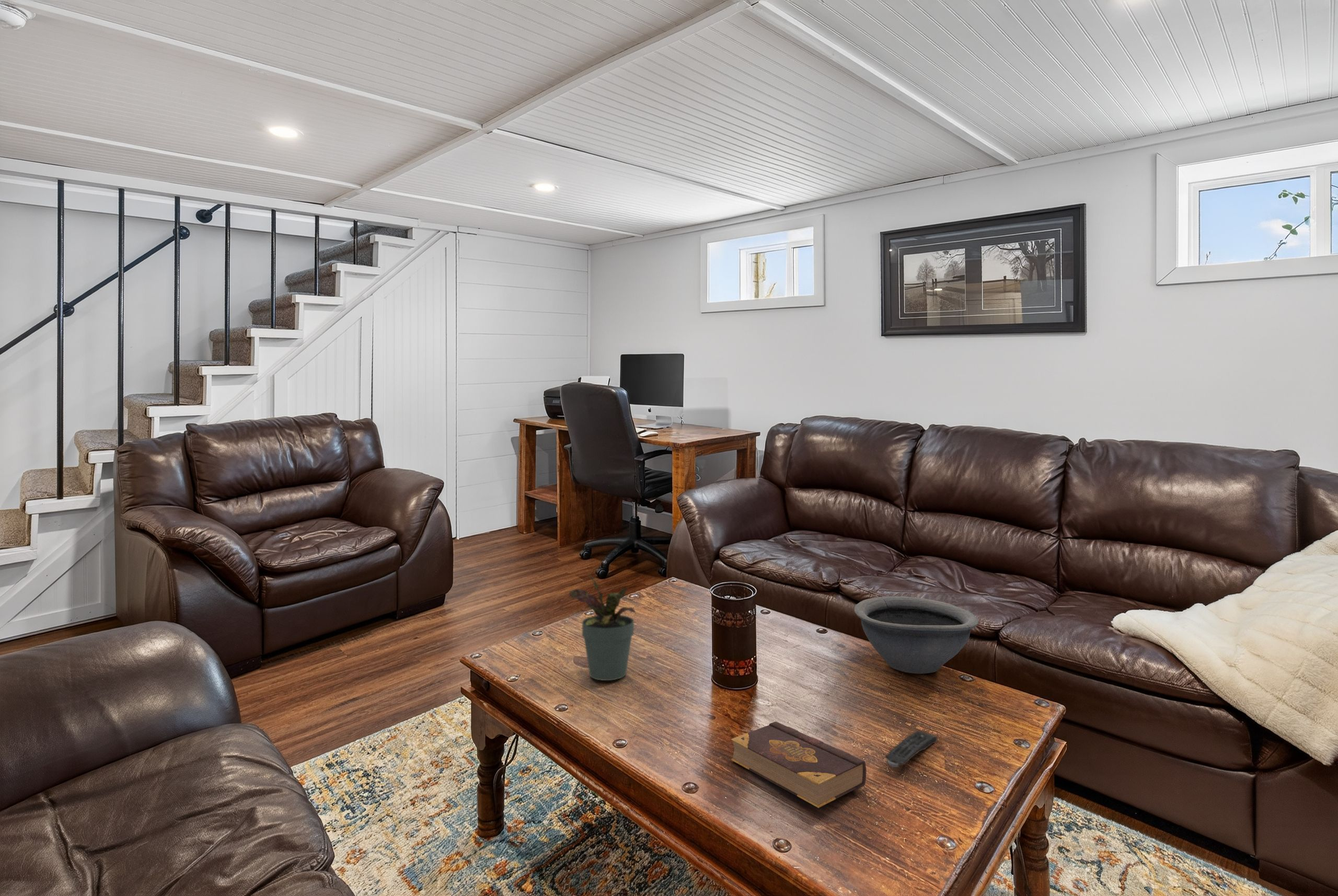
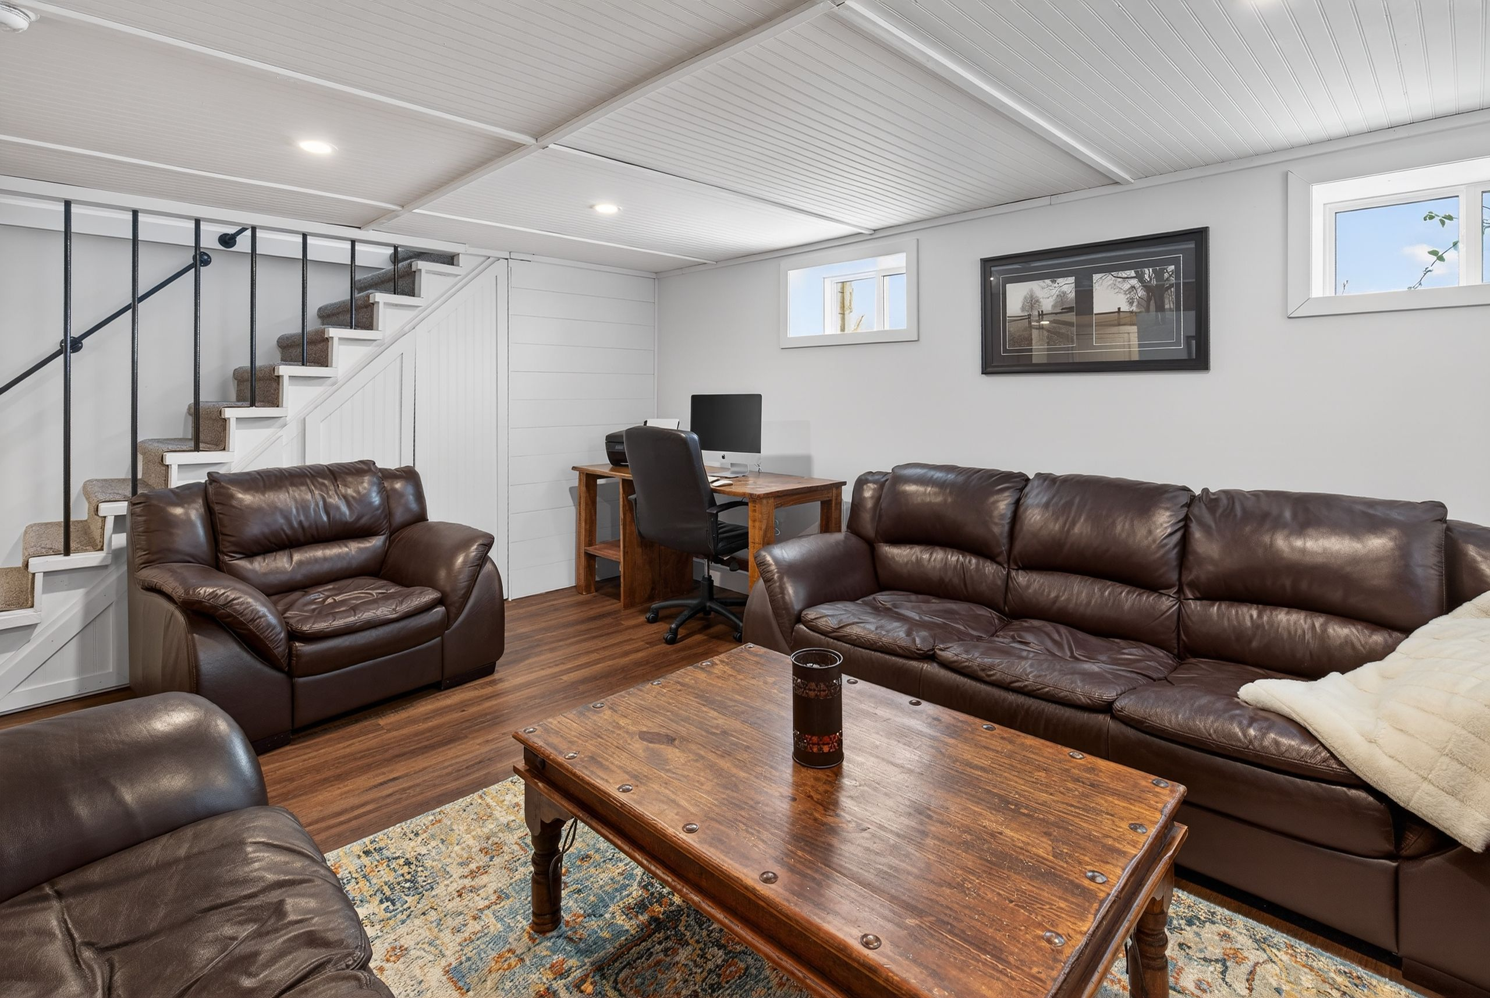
- remote control [885,730,938,768]
- book [731,721,867,808]
- bowl [853,596,979,674]
- potted plant [569,573,637,681]
